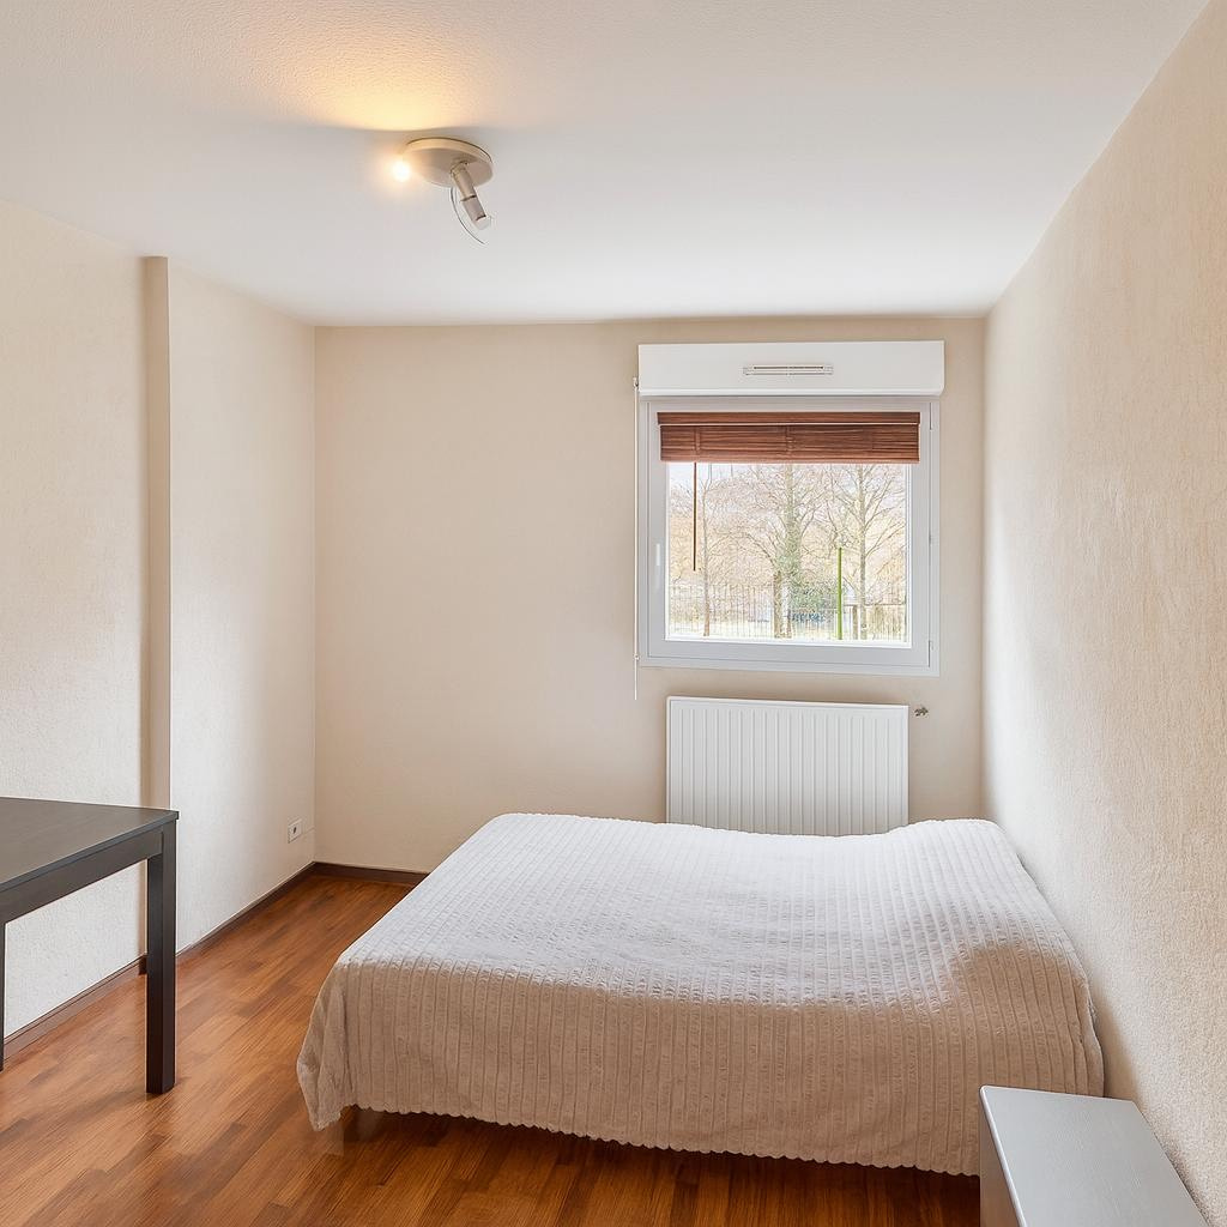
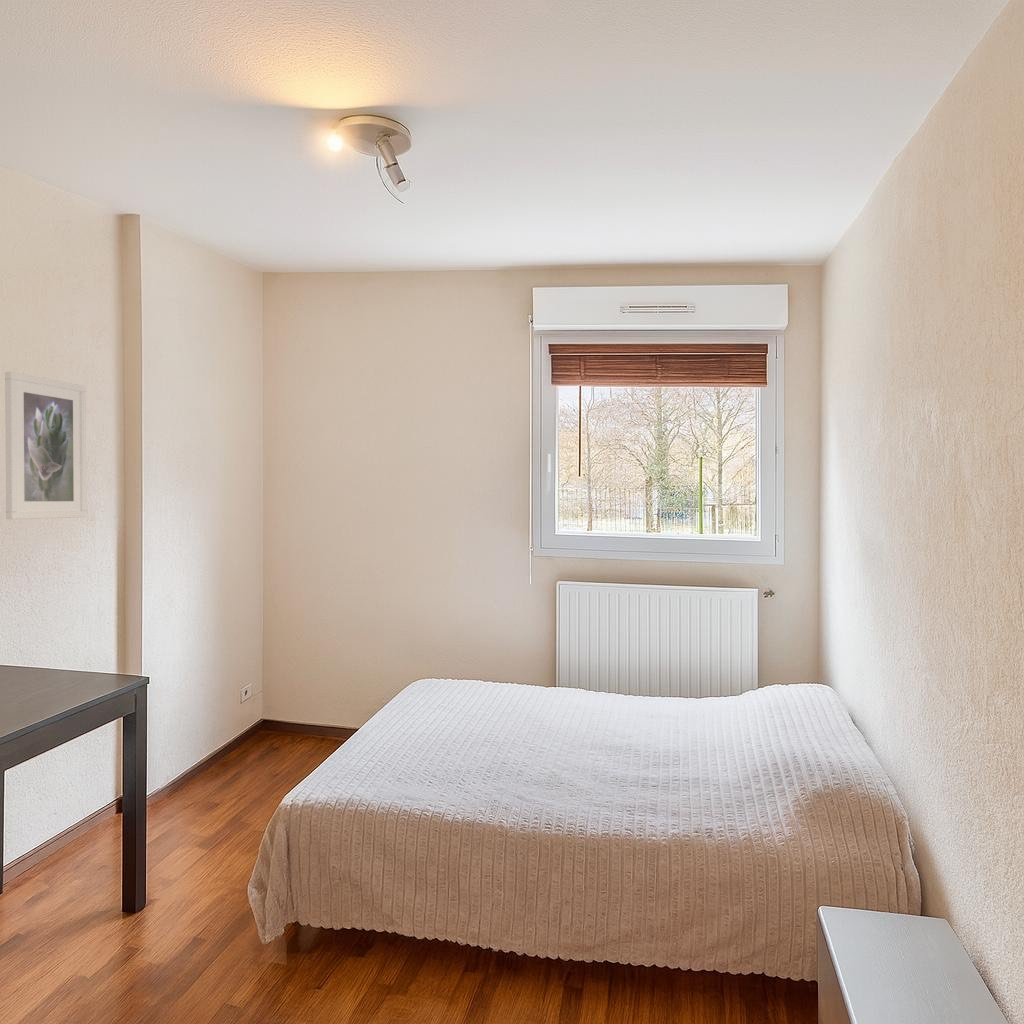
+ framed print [4,371,87,520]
